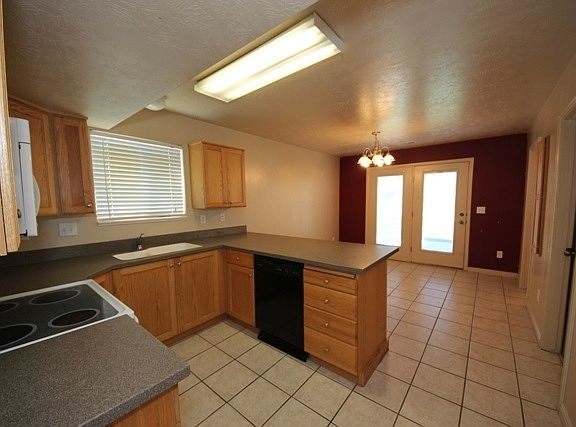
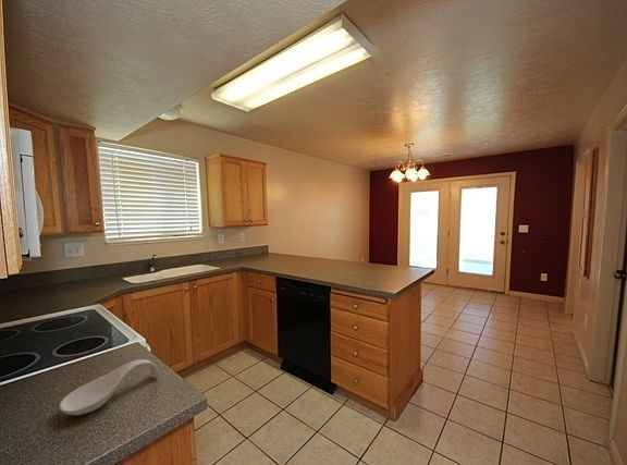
+ spoon rest [59,358,161,416]
